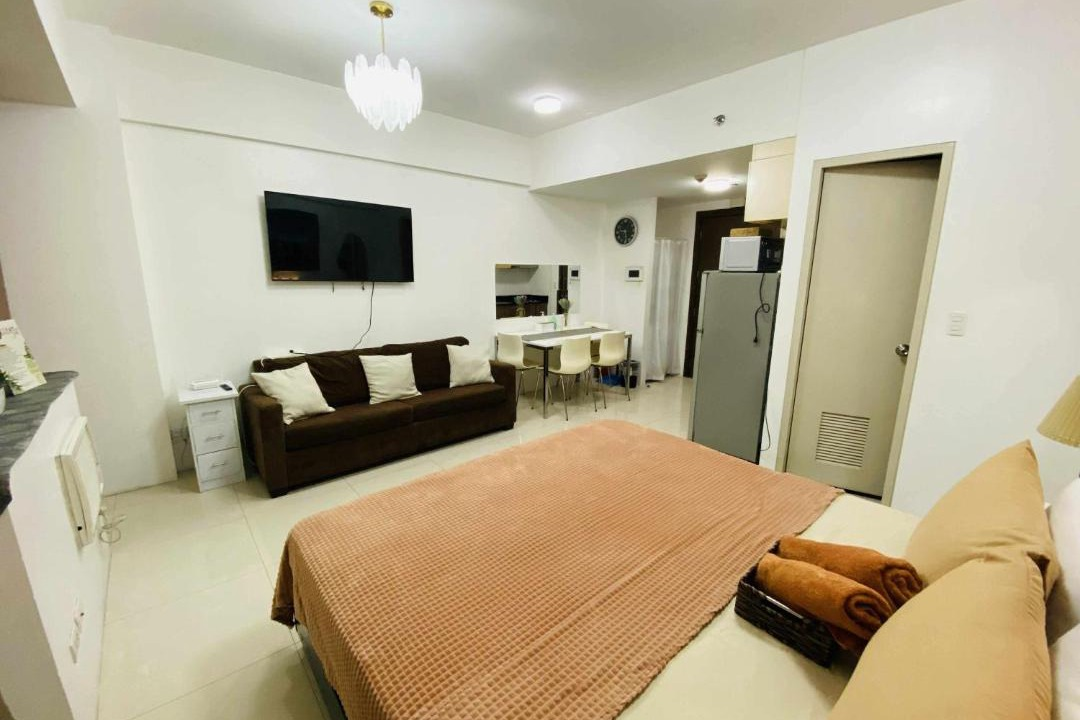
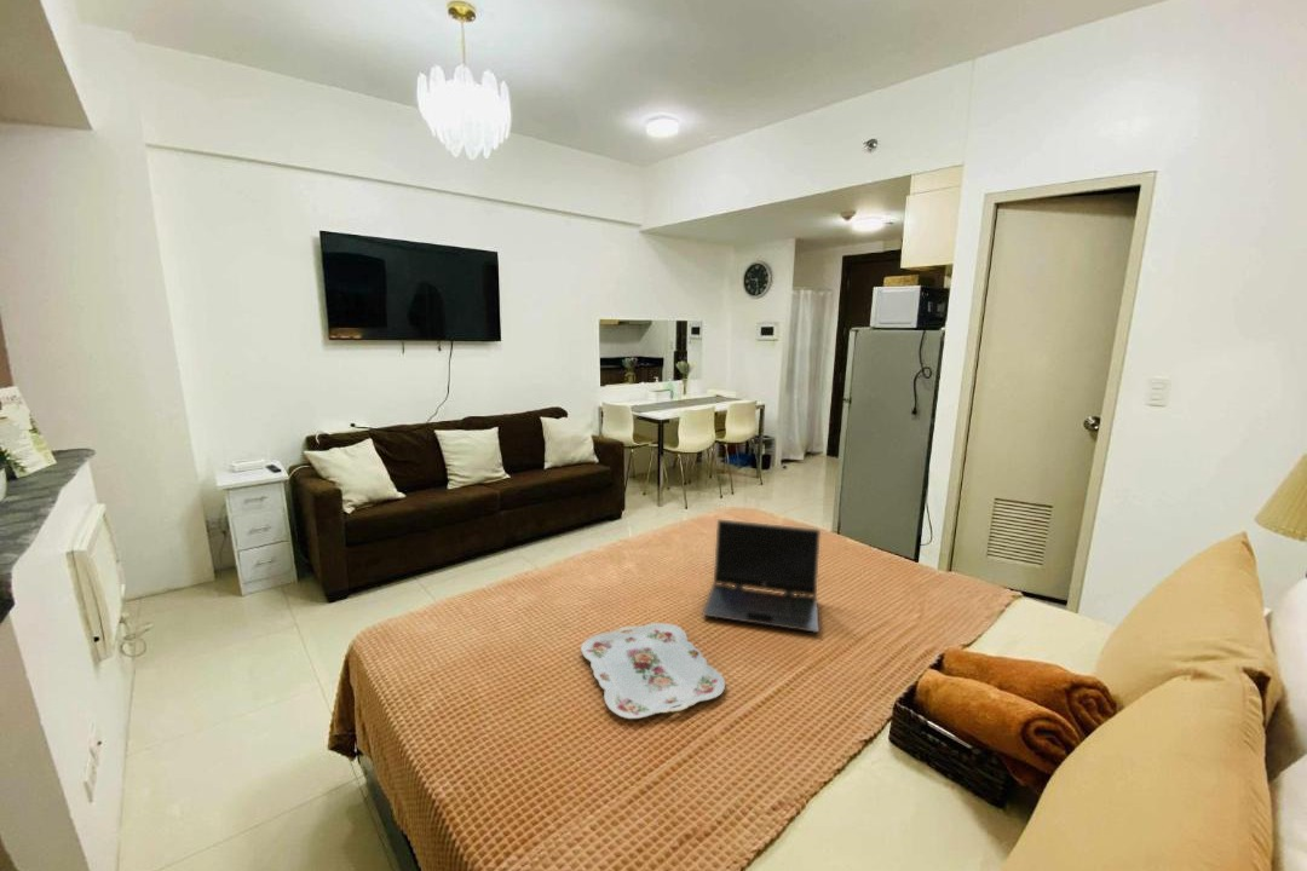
+ laptop computer [702,518,822,634]
+ serving tray [580,622,726,720]
